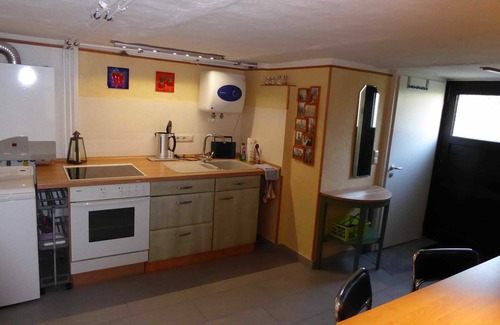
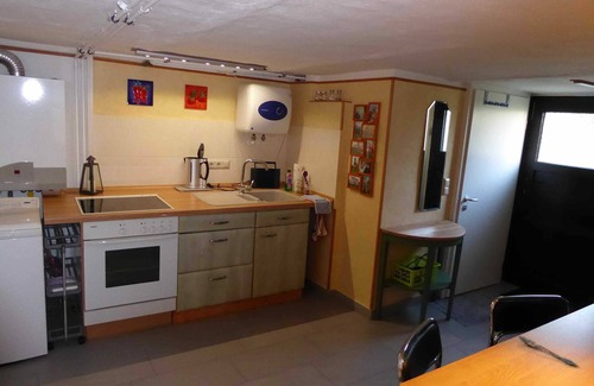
+ spoon [517,335,579,367]
